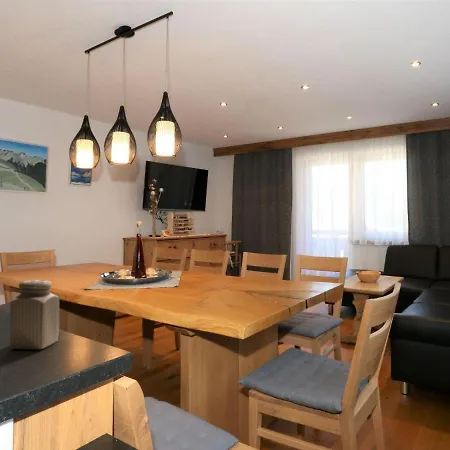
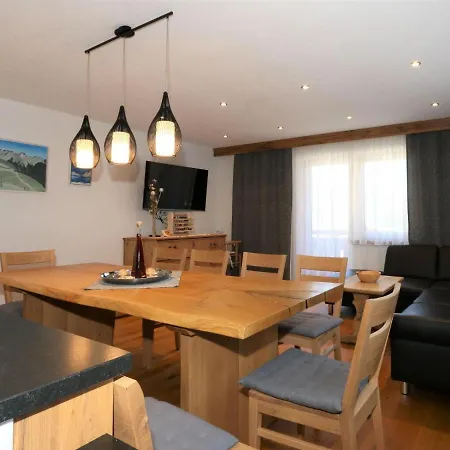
- salt shaker [9,279,60,350]
